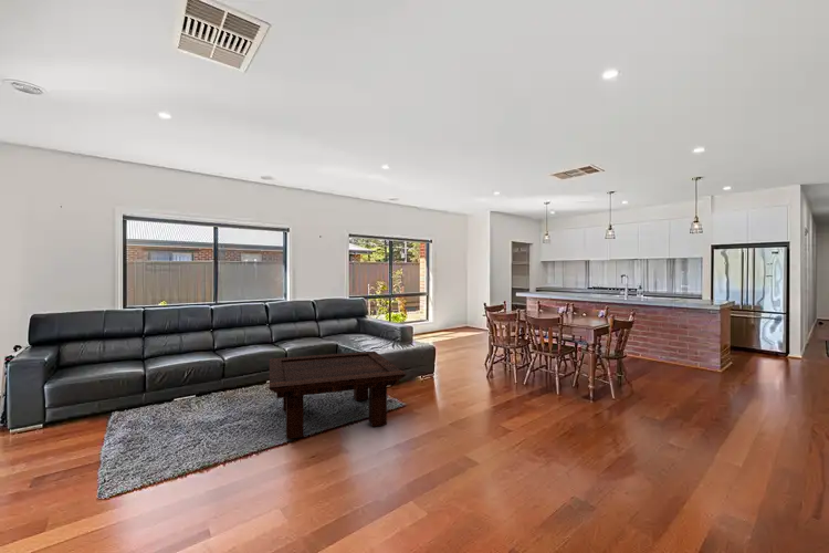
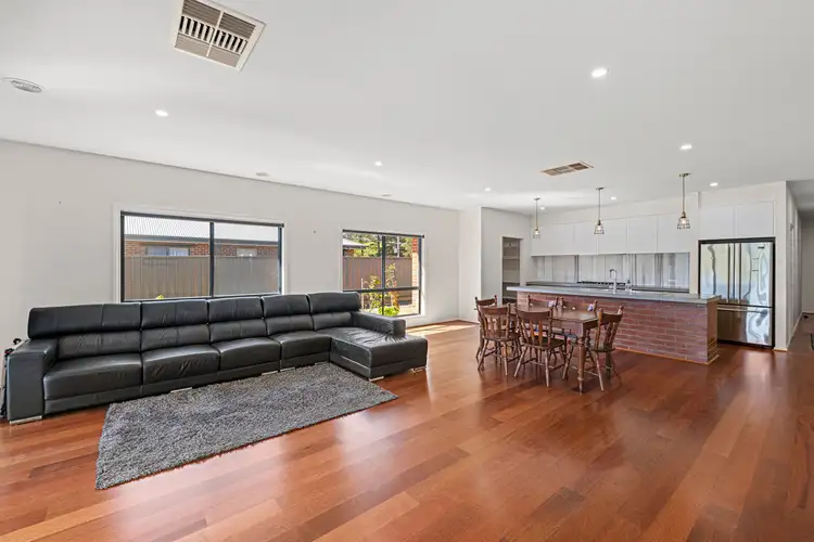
- coffee table [269,351,407,440]
